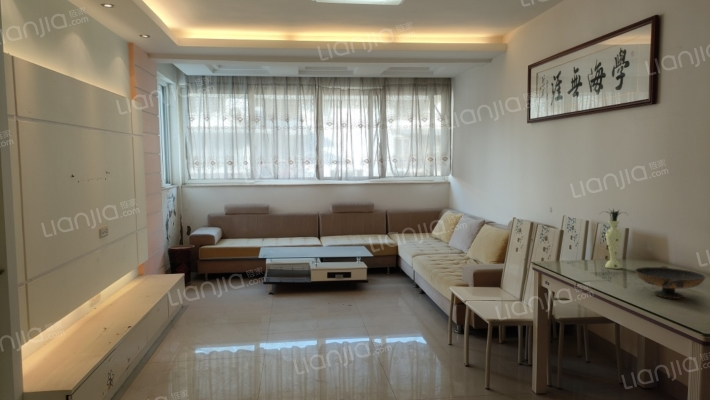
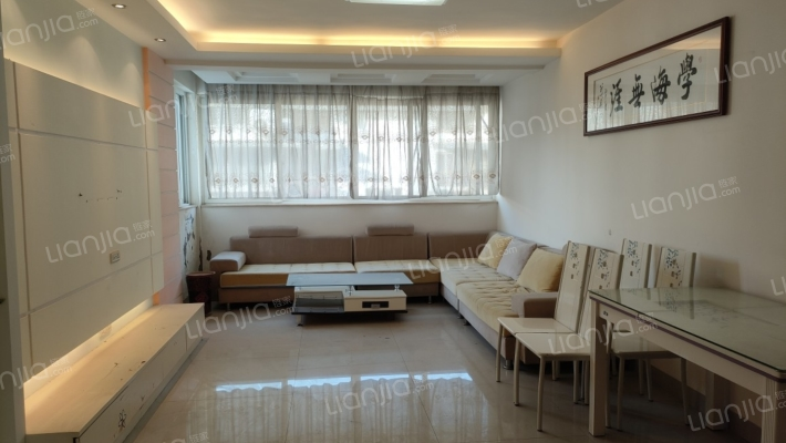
- decorative bowl [634,265,707,300]
- vase [600,207,629,270]
